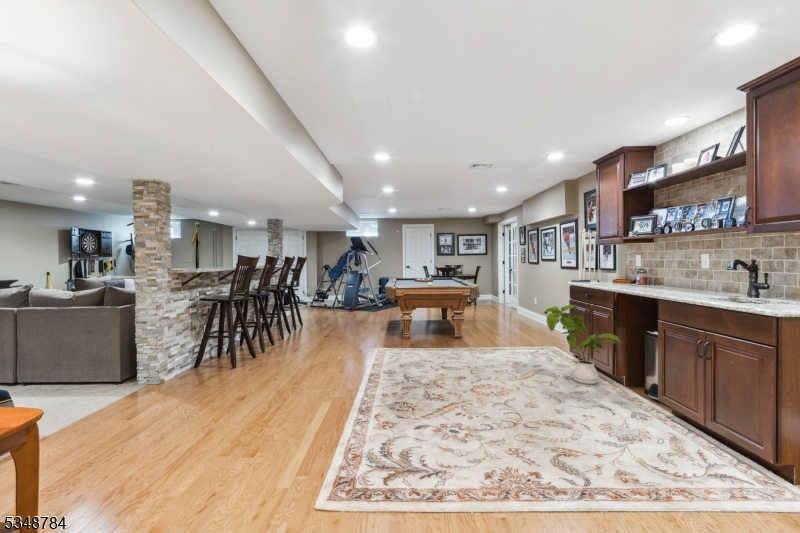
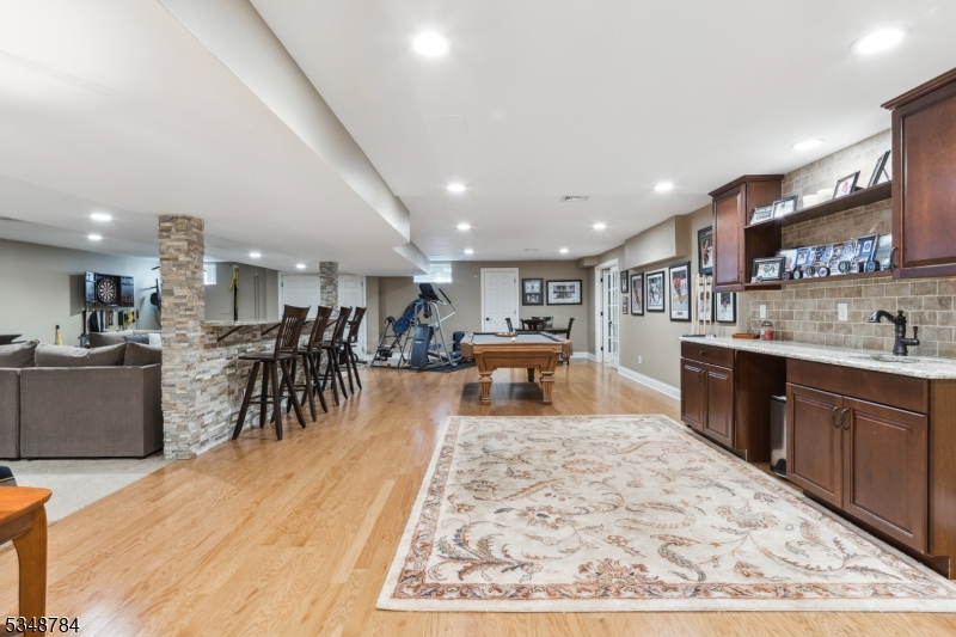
- house plant [543,304,623,385]
